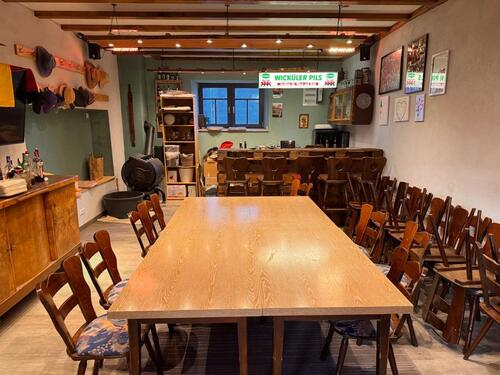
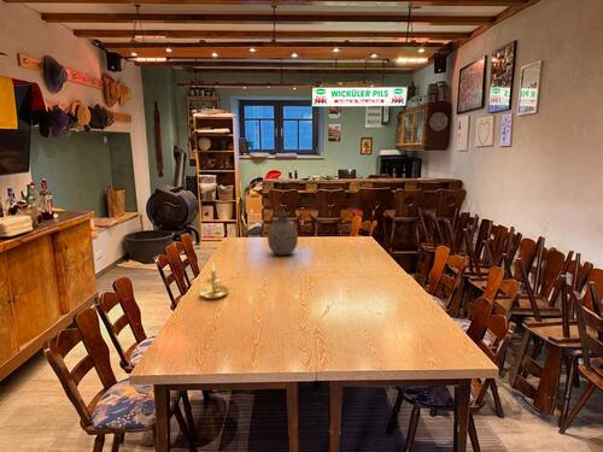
+ vase [267,211,299,257]
+ candle holder [199,262,229,300]
